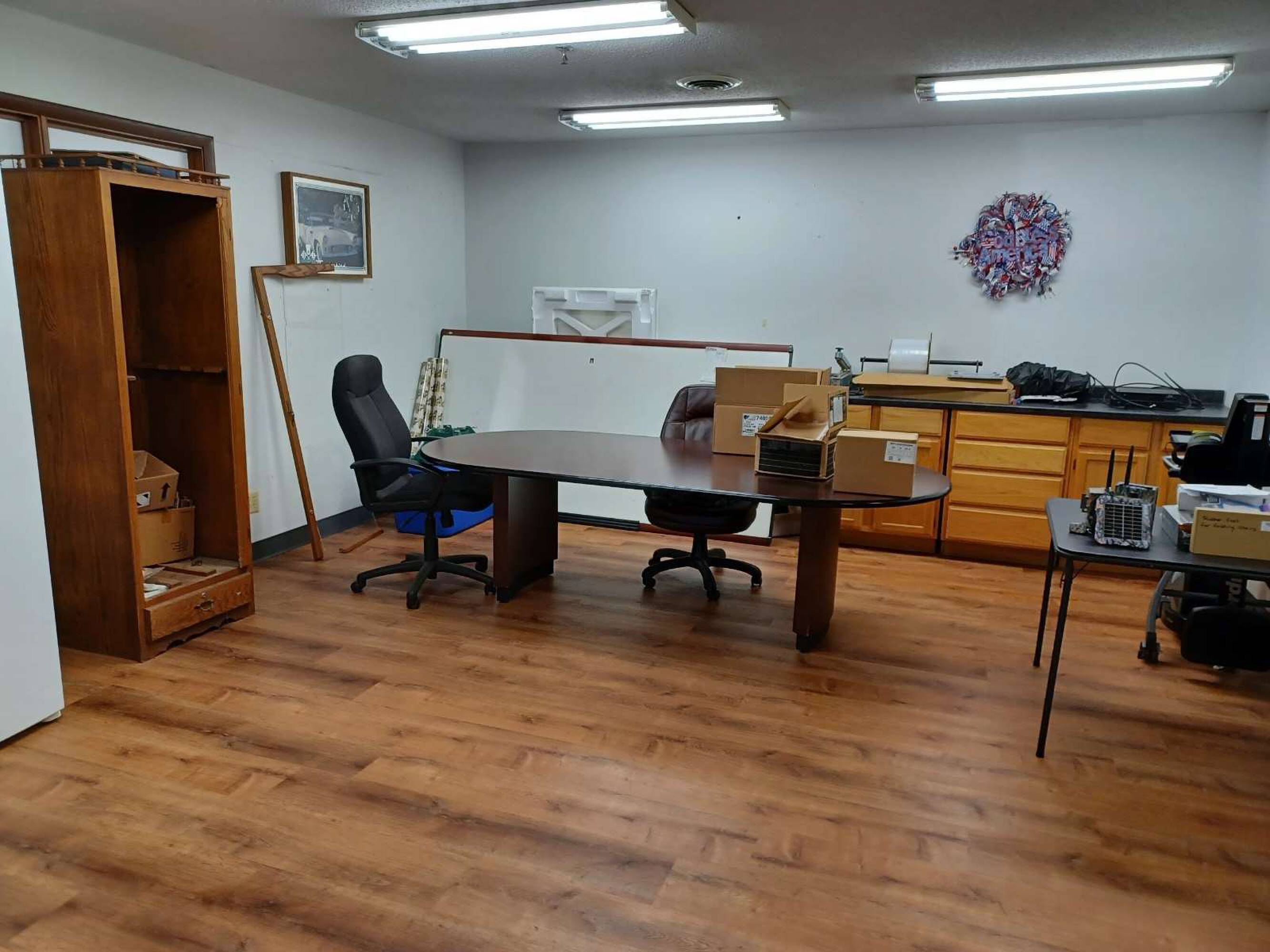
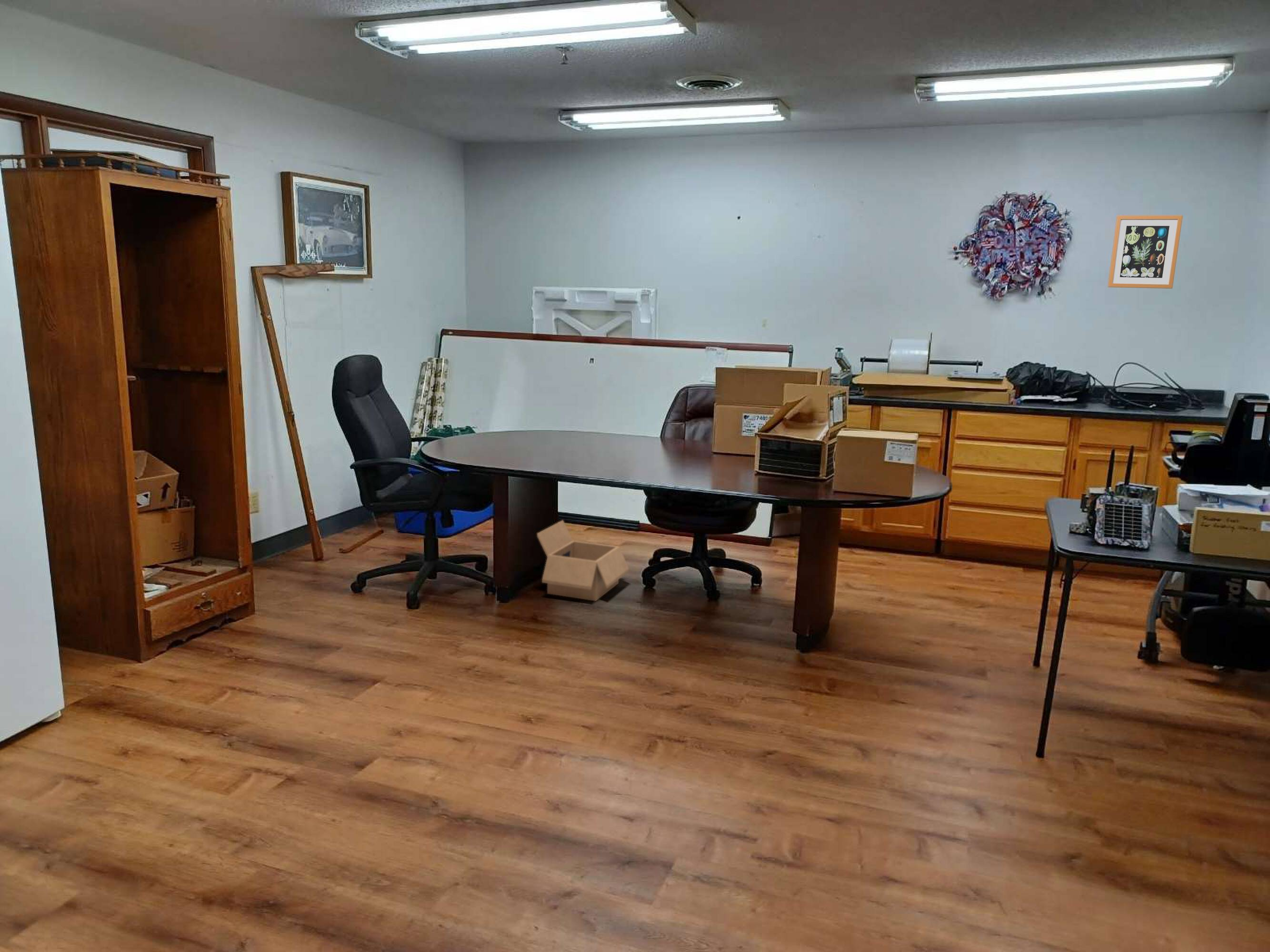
+ wall art [1107,215,1183,289]
+ box [537,520,630,602]
